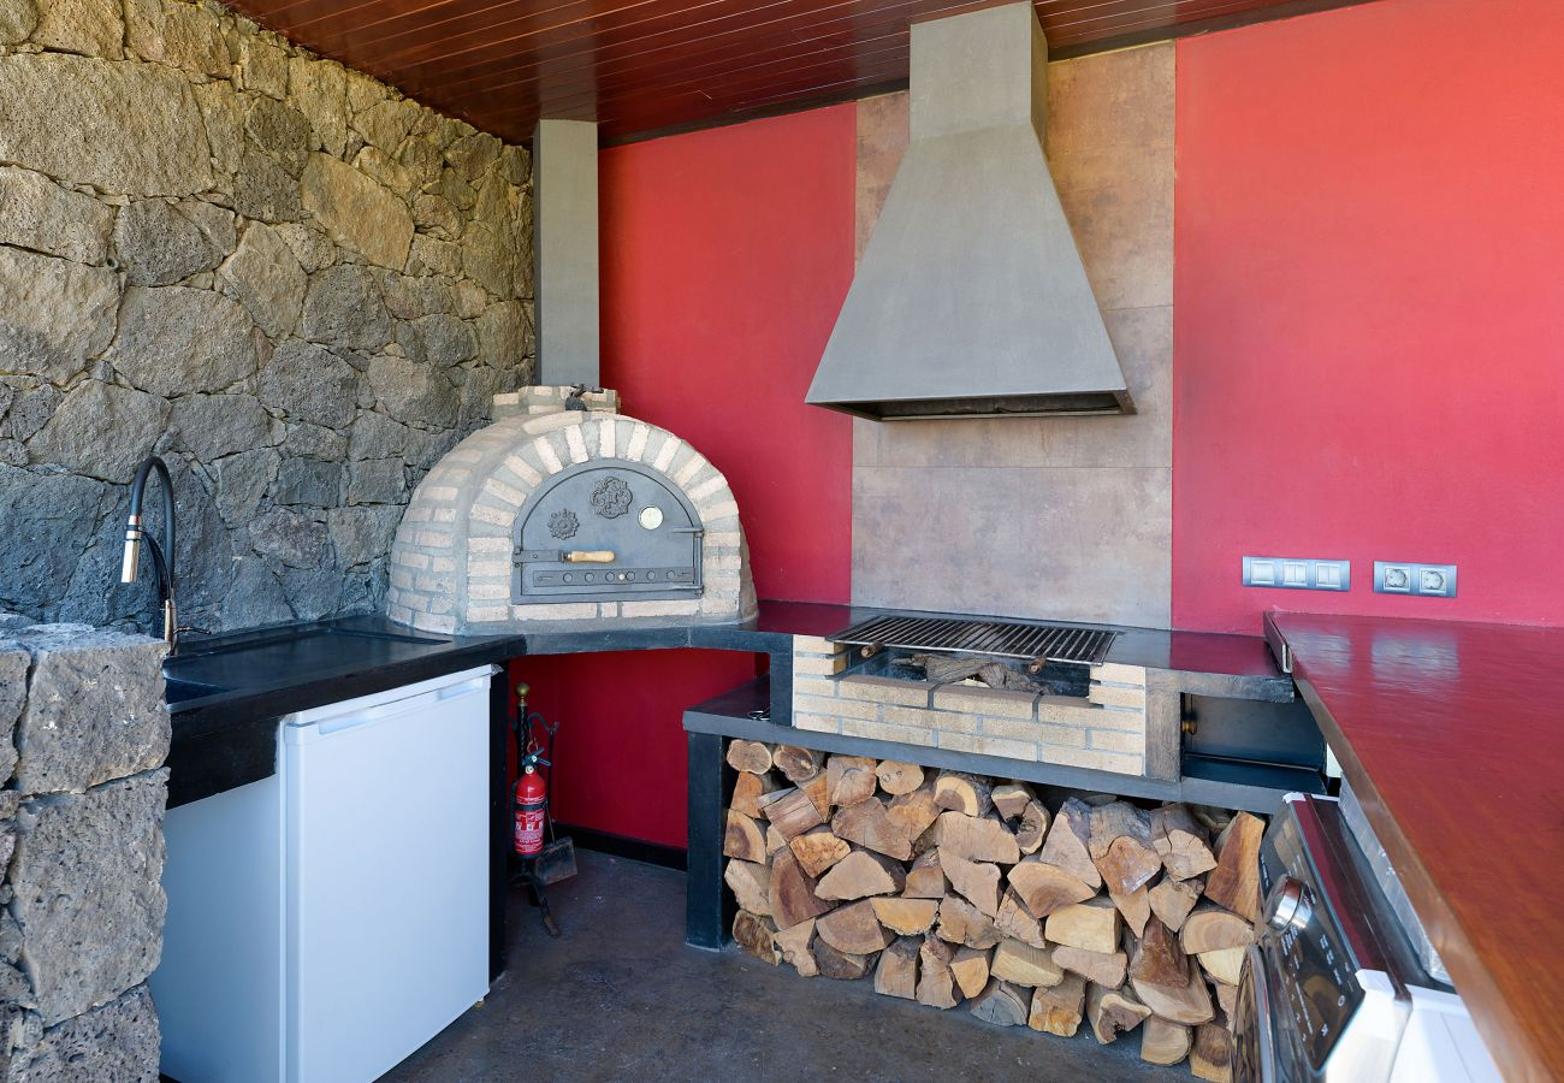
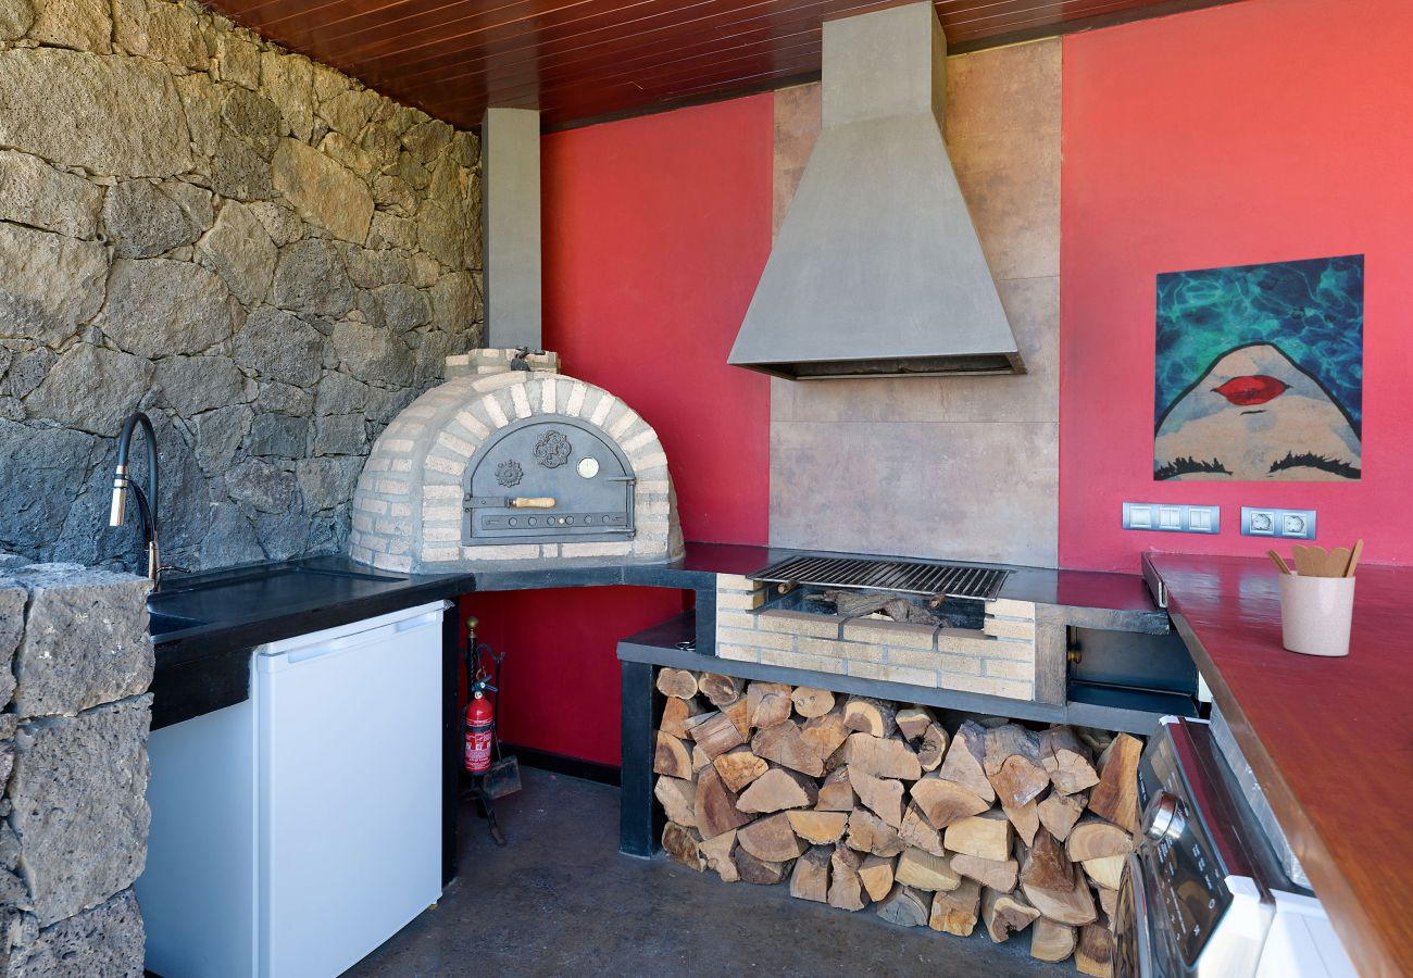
+ wall art [1152,252,1365,484]
+ utensil holder [1264,538,1364,657]
